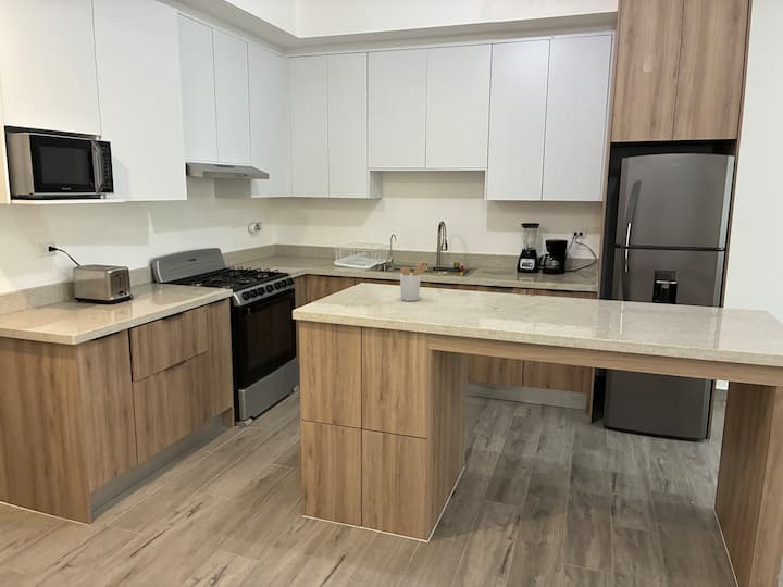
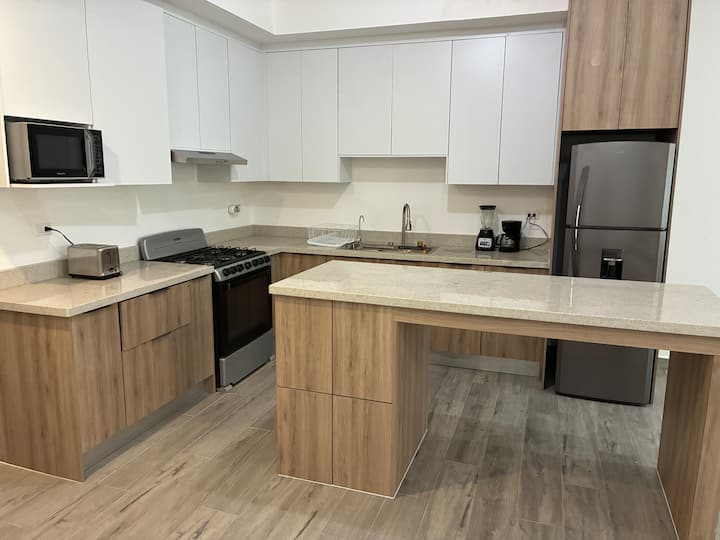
- utensil holder [399,260,431,302]
